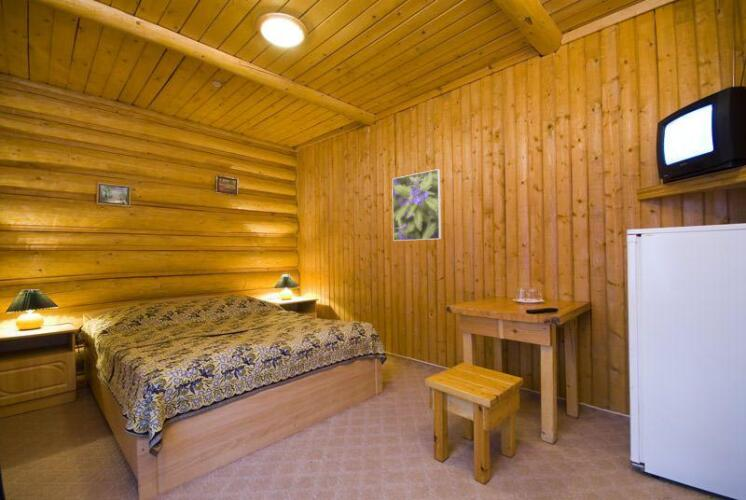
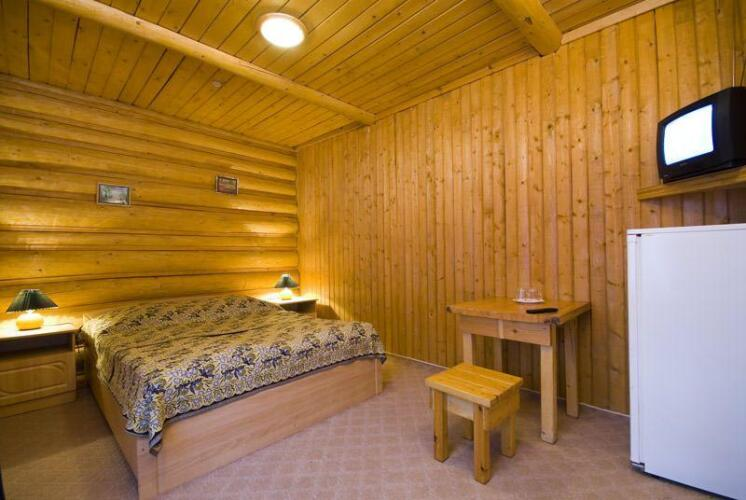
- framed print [391,168,442,242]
